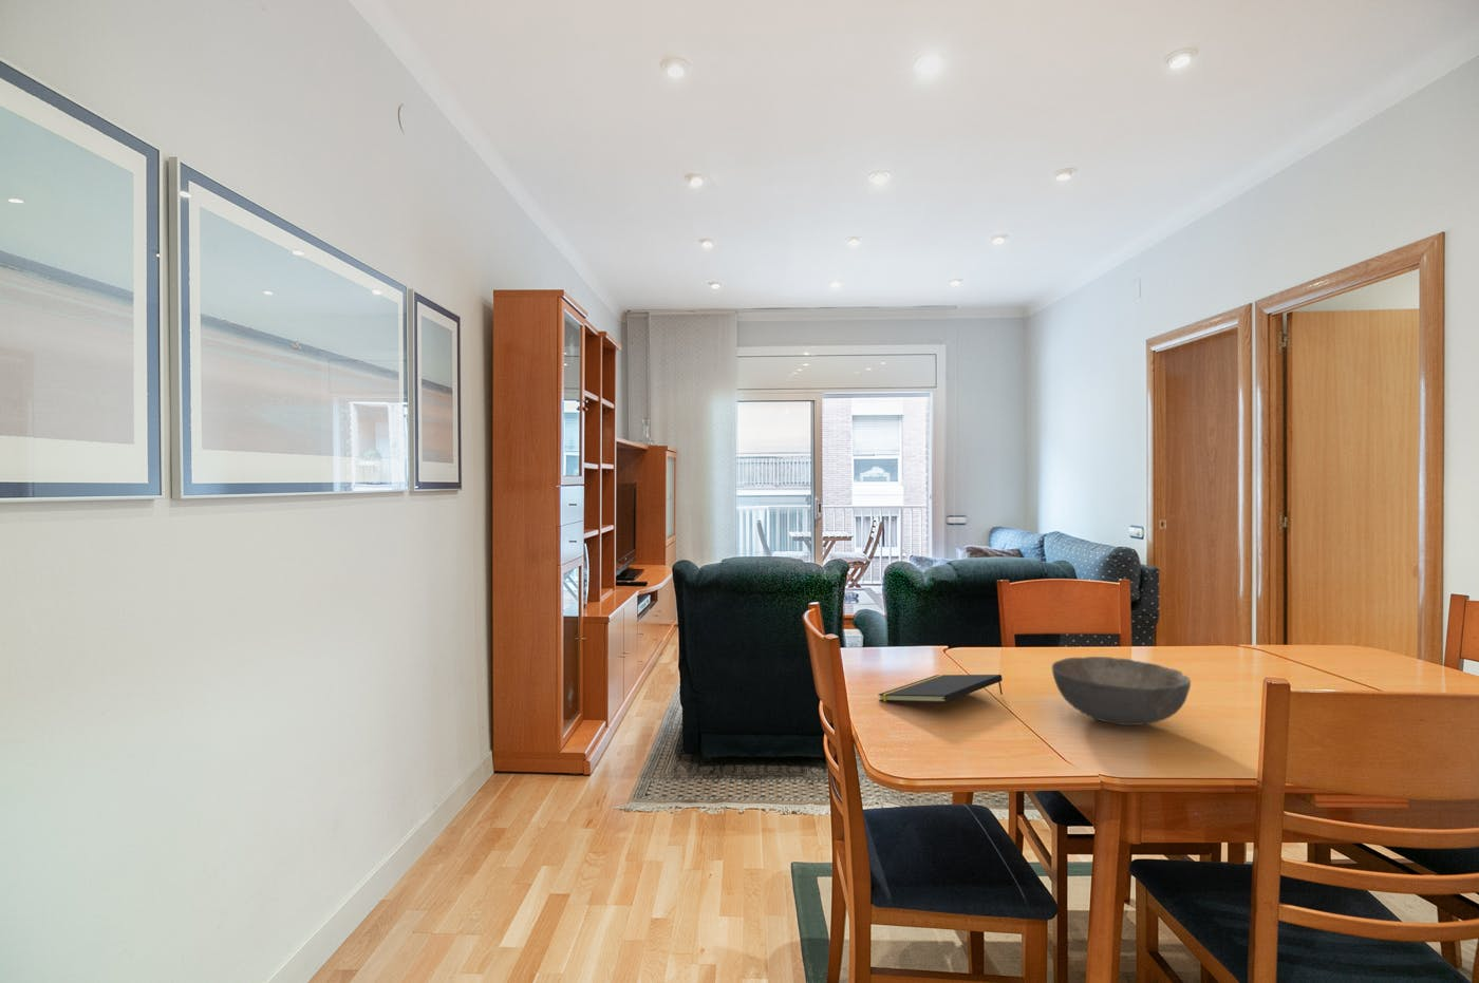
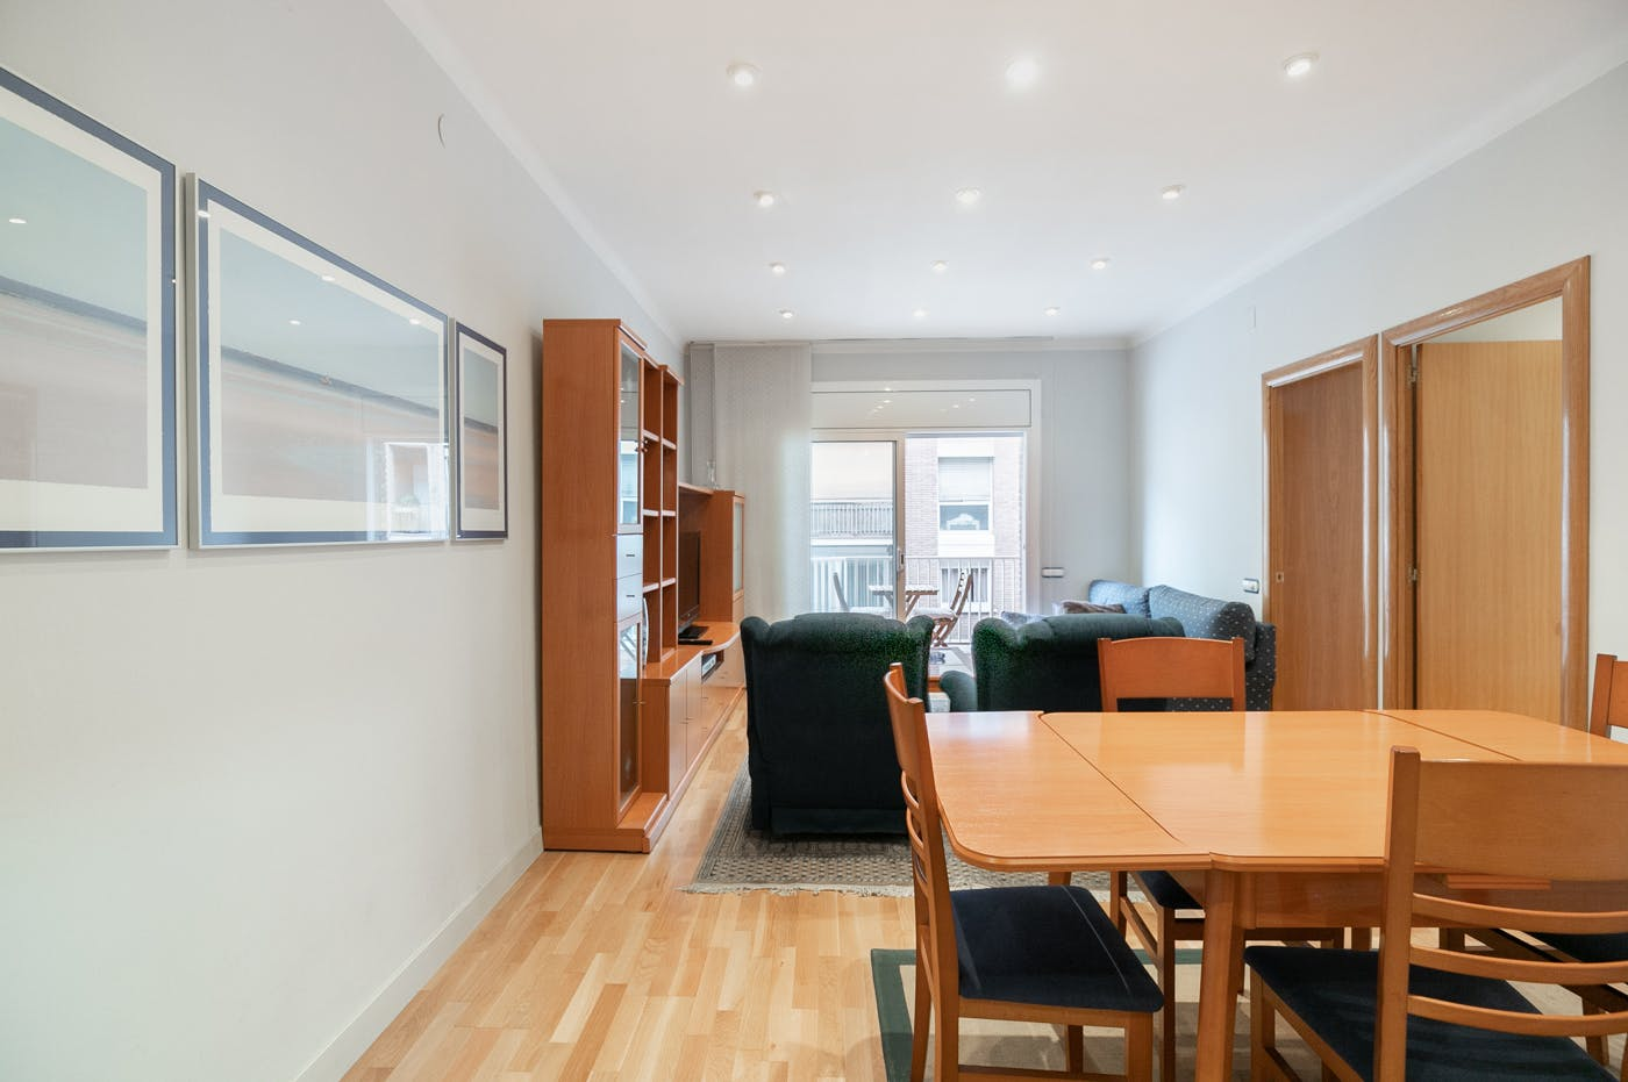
- bowl [1051,656,1192,726]
- notepad [877,674,1004,703]
